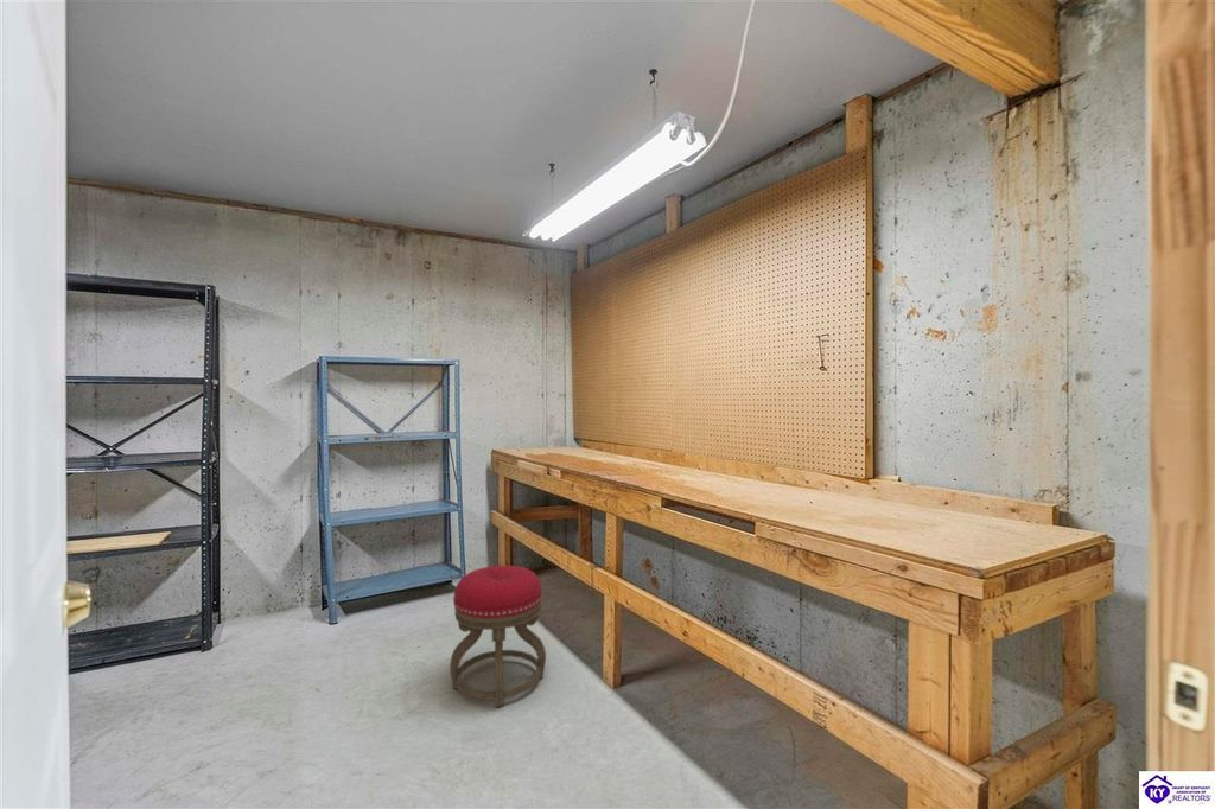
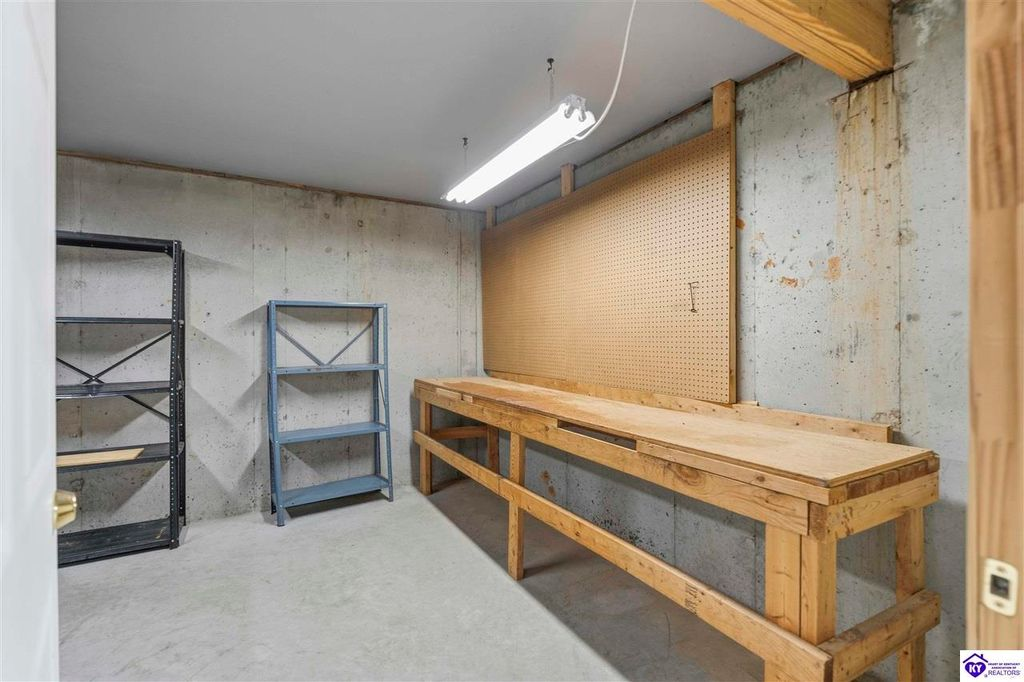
- stool [449,565,547,708]
